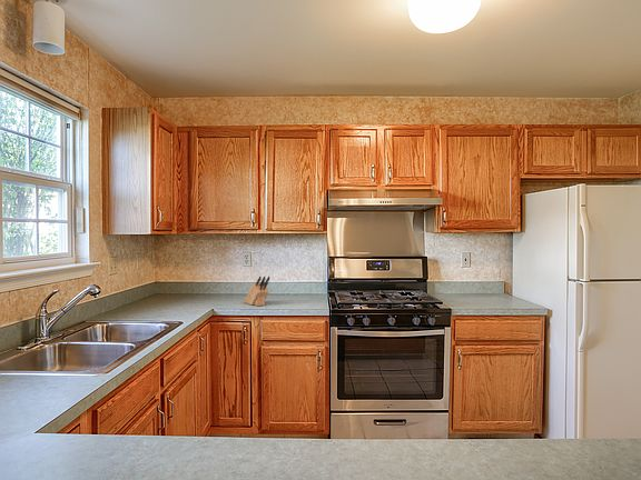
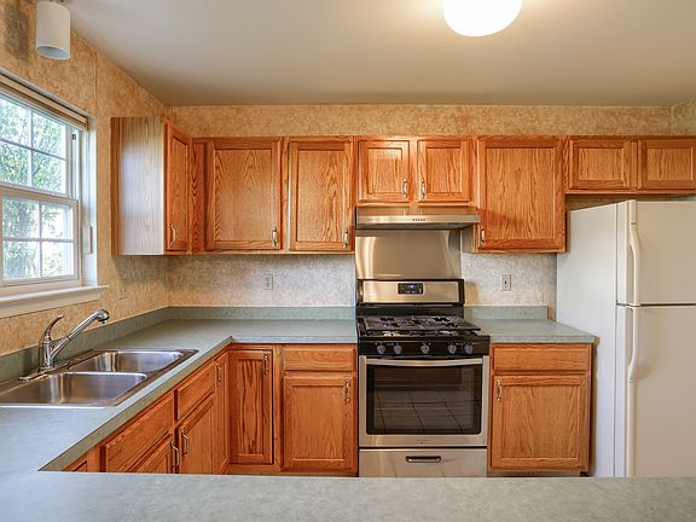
- knife block [244,276,270,307]
